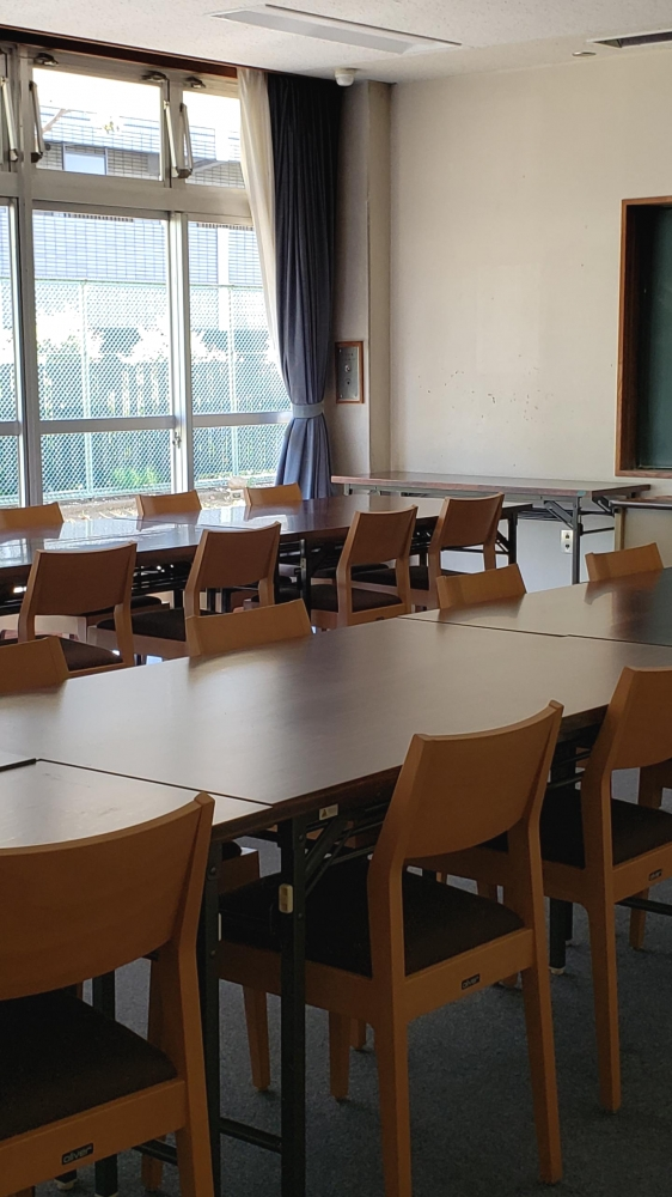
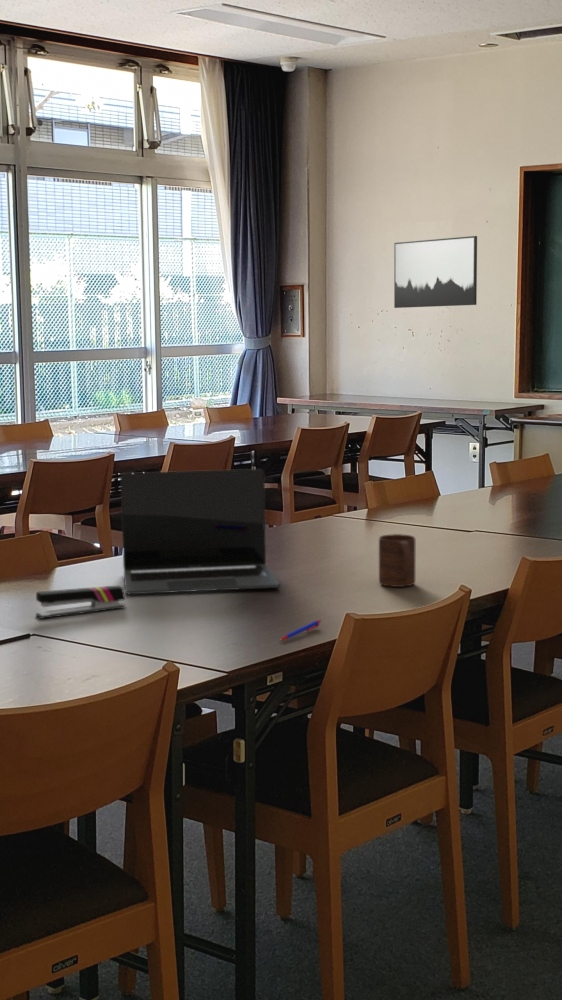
+ pen [279,619,322,641]
+ stapler [35,585,126,620]
+ laptop [120,468,281,595]
+ wall art [393,235,478,309]
+ cup [378,533,416,588]
